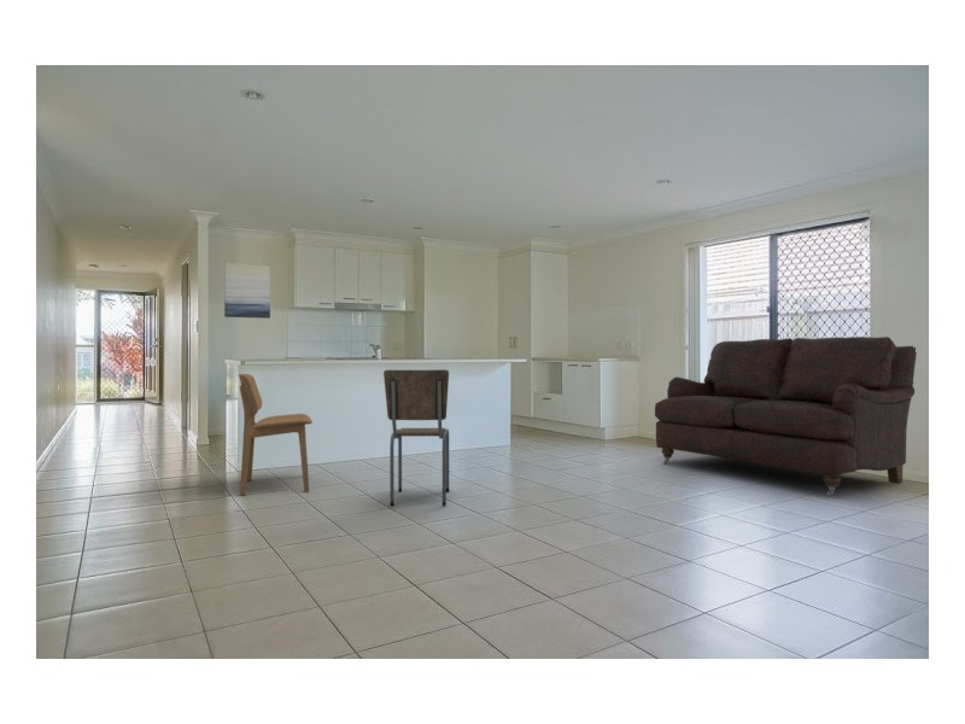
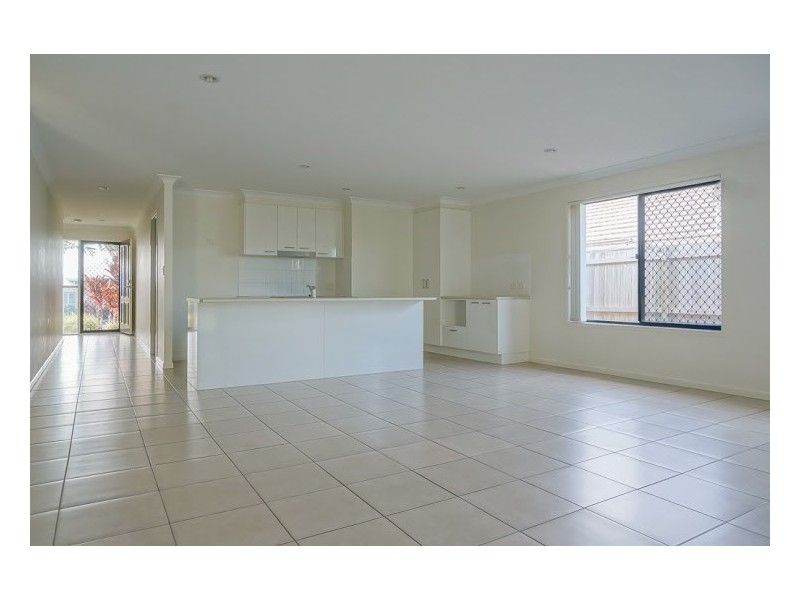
- dining chair [382,368,450,507]
- sofa [654,335,918,497]
- dining chair [238,373,314,497]
- wall art [223,262,271,320]
